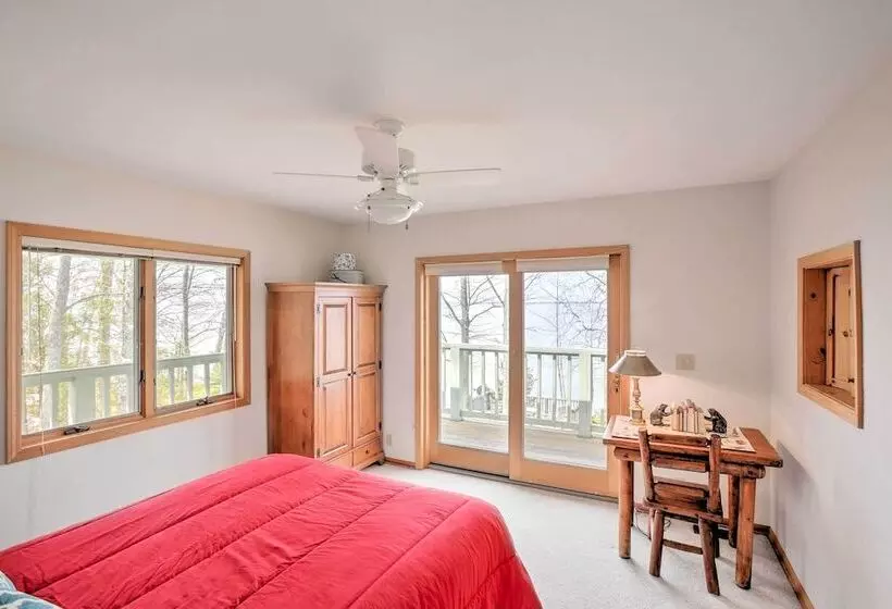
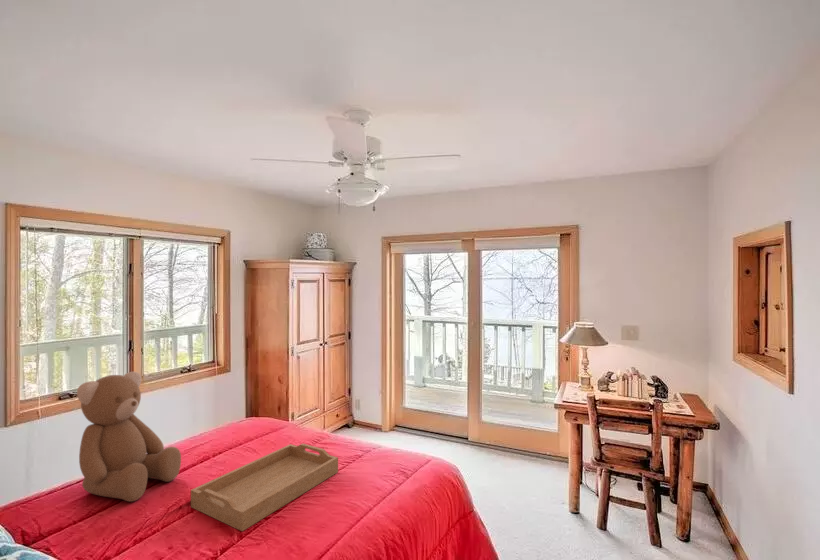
+ teddy bear [76,371,182,503]
+ serving tray [190,443,339,532]
